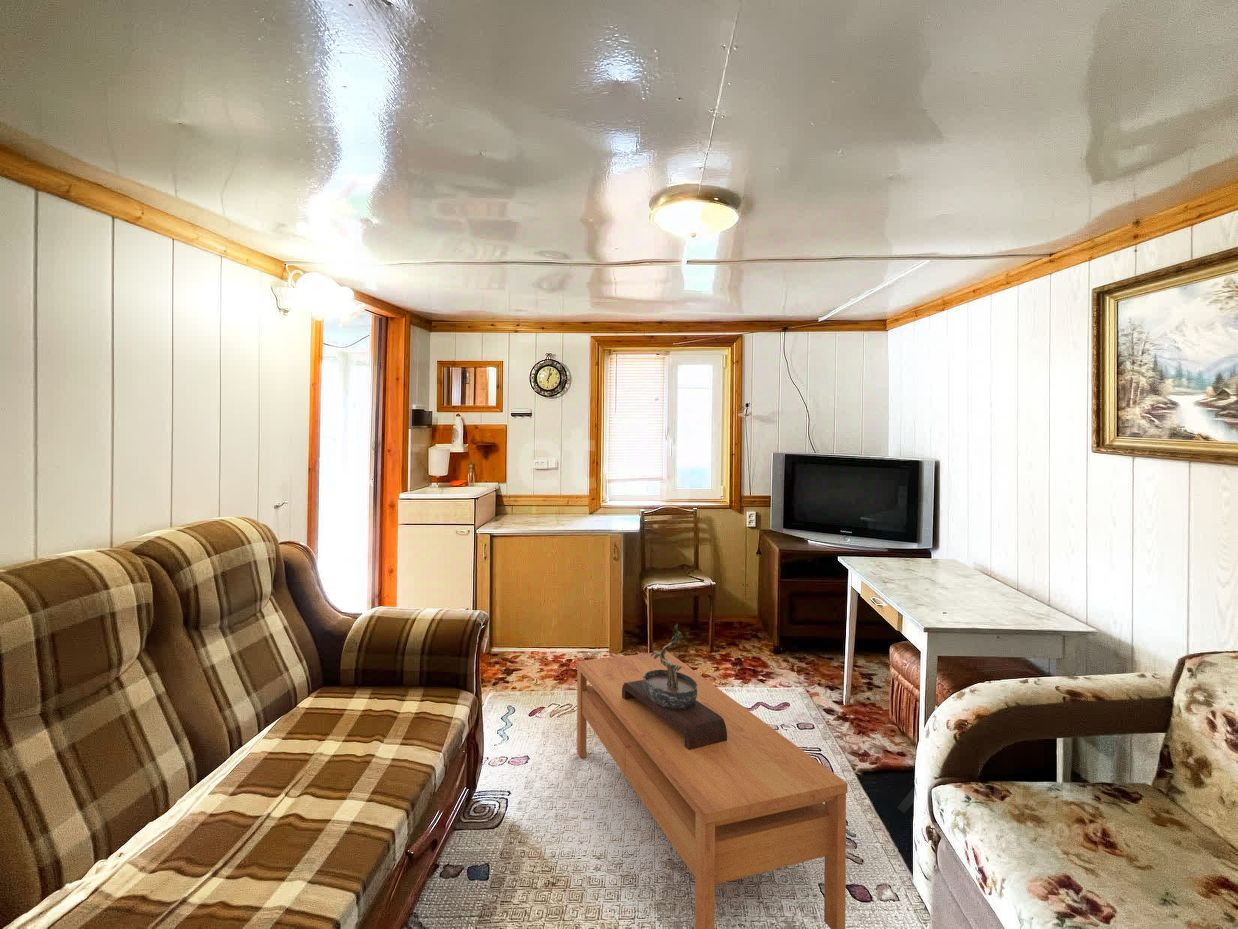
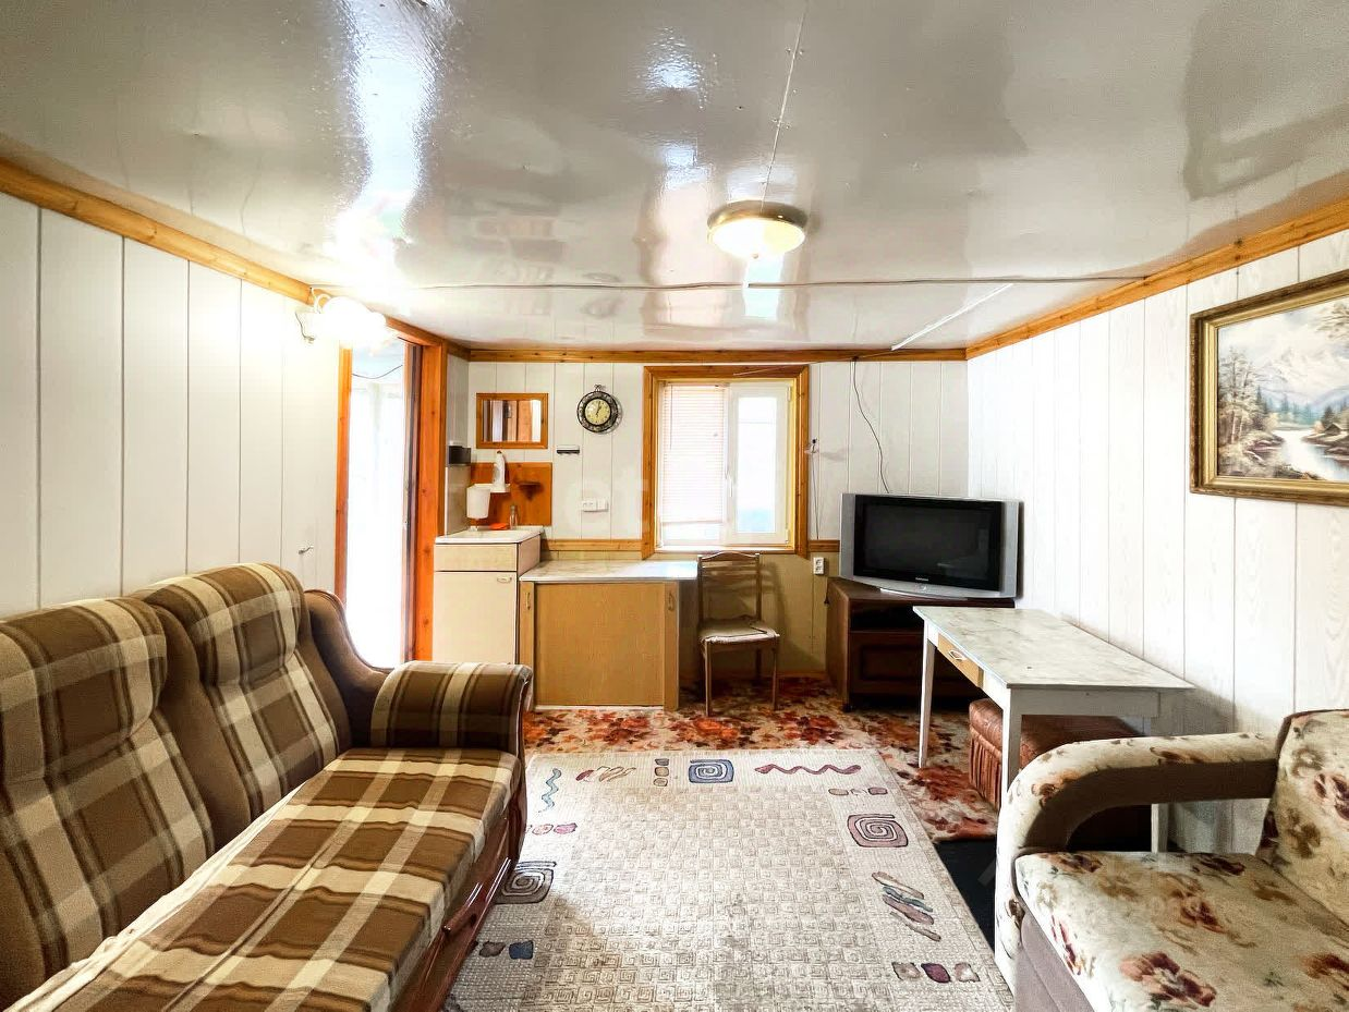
- coffee table [576,650,848,929]
- bonsai tree [622,623,727,750]
